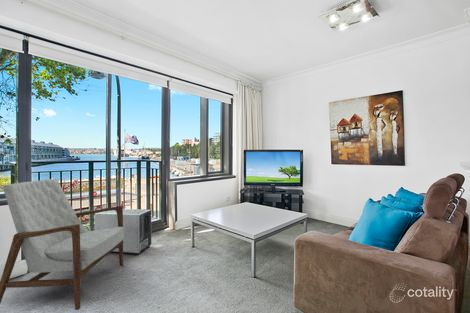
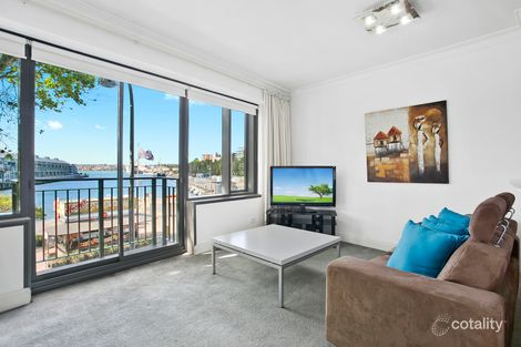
- armchair [0,178,125,311]
- air purifier [94,208,153,255]
